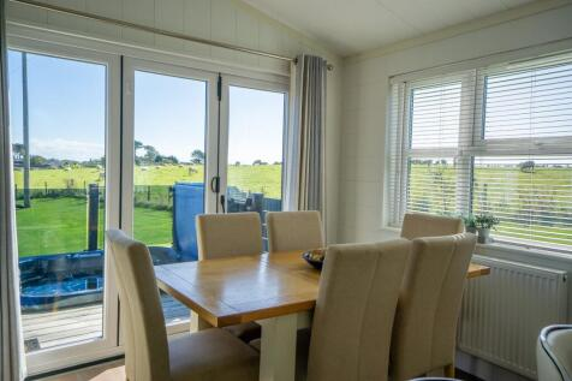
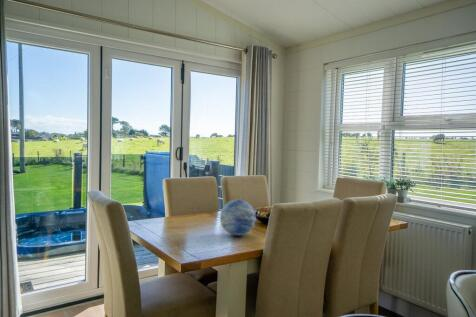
+ decorative orb [219,198,257,237]
